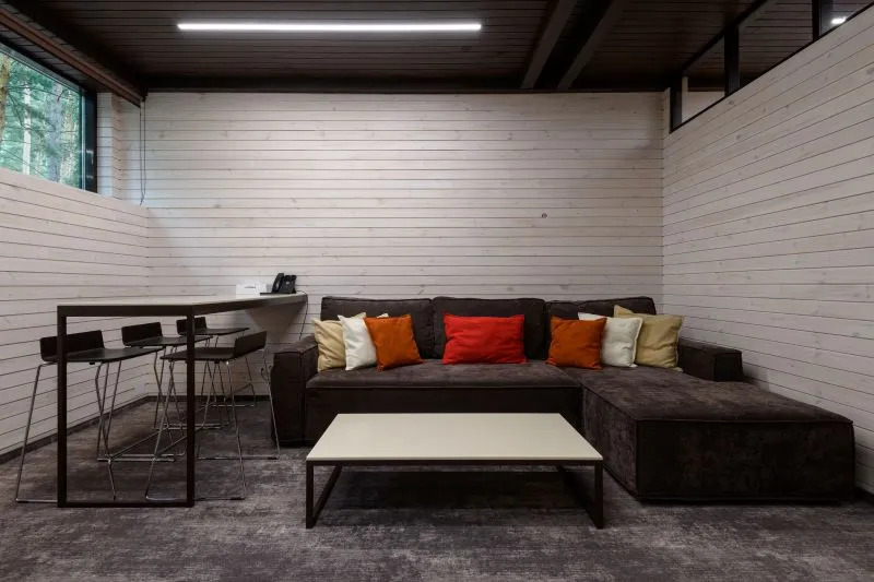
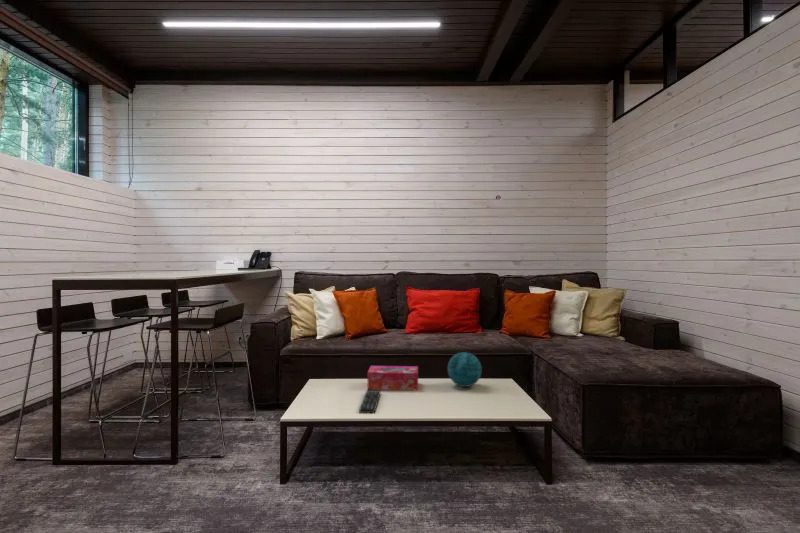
+ tissue box [367,365,419,391]
+ decorative orb [447,351,483,388]
+ remote control [358,389,381,414]
